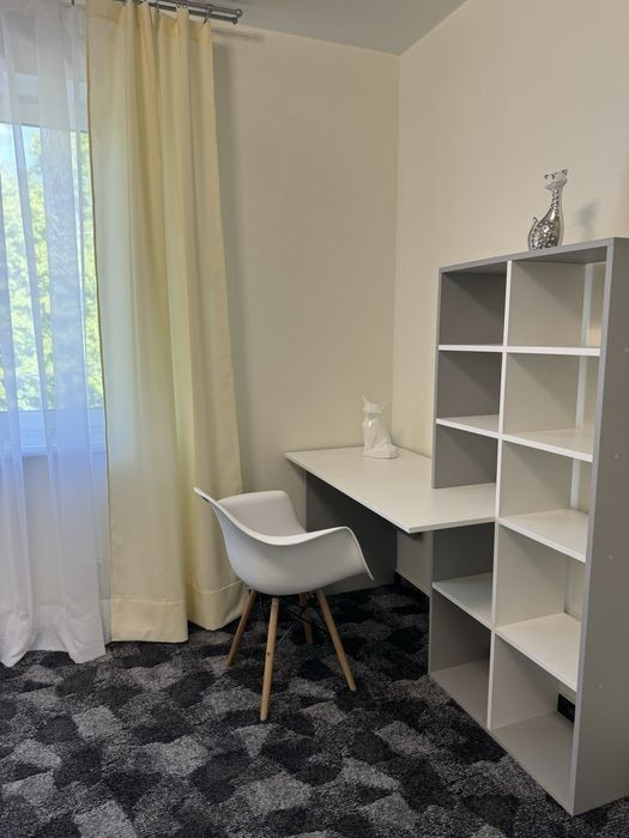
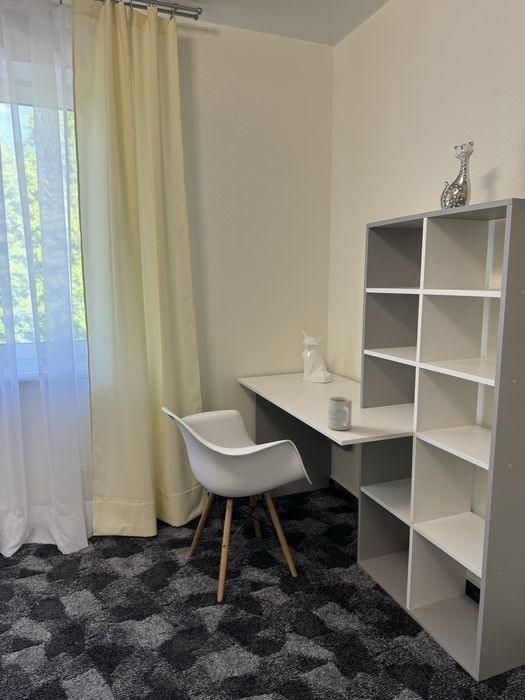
+ mug [328,396,353,431]
